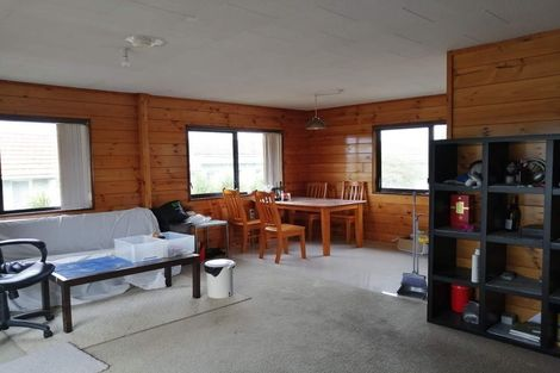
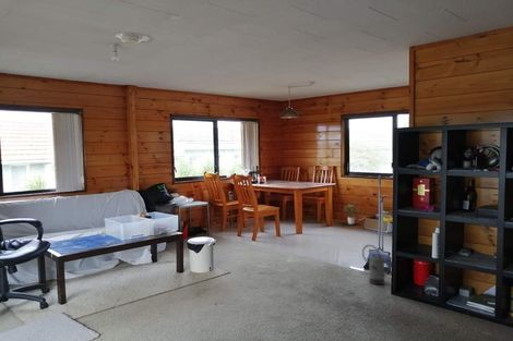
+ watering can [361,244,393,287]
+ potted plant [342,202,362,226]
